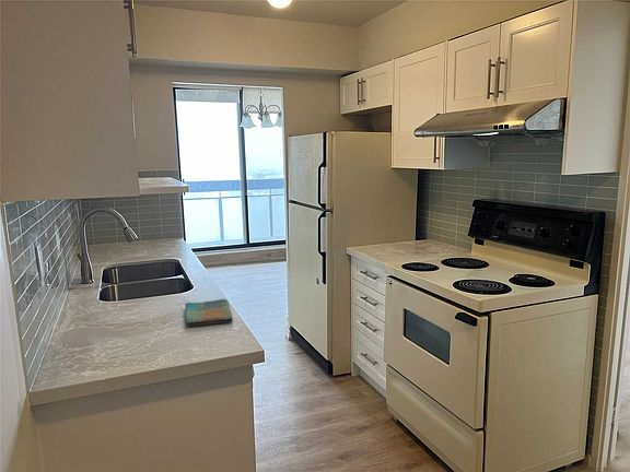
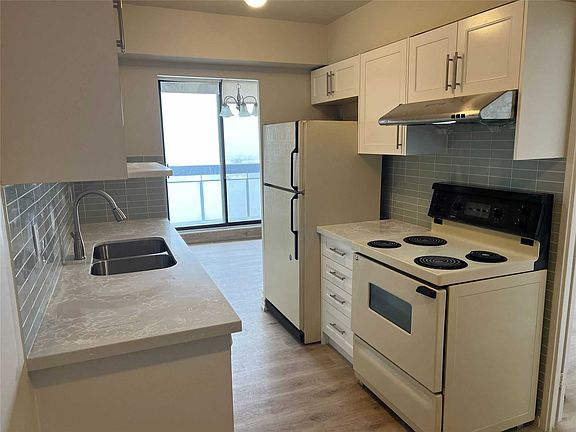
- dish towel [184,298,234,327]
